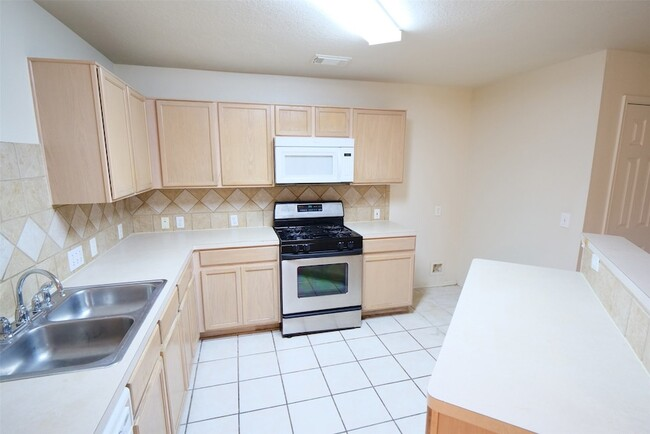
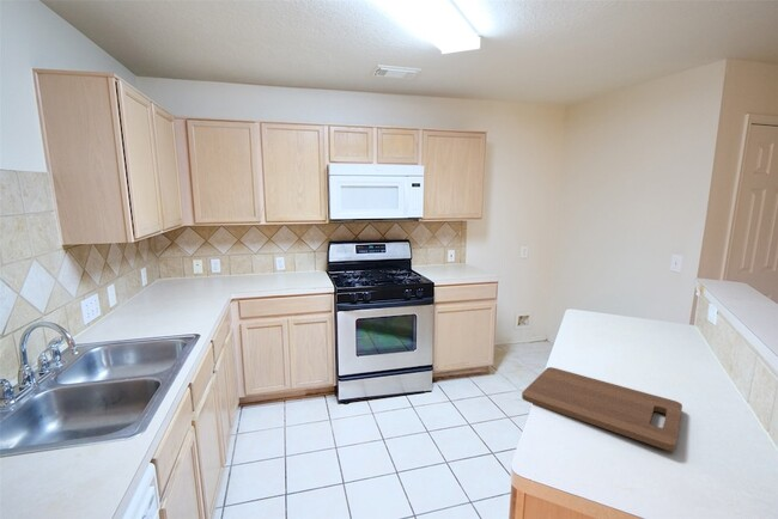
+ cutting board [521,366,683,452]
